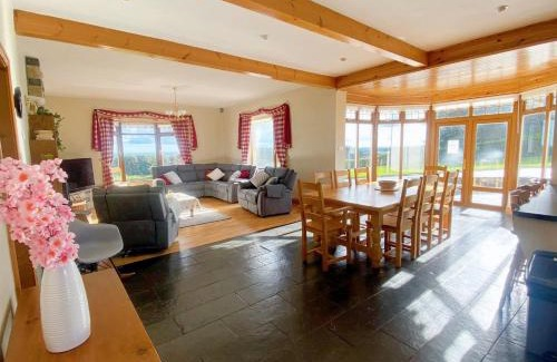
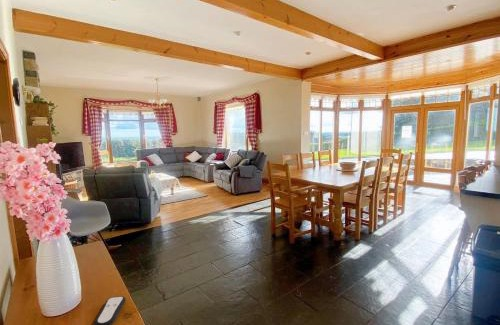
+ remote control [93,295,127,325]
